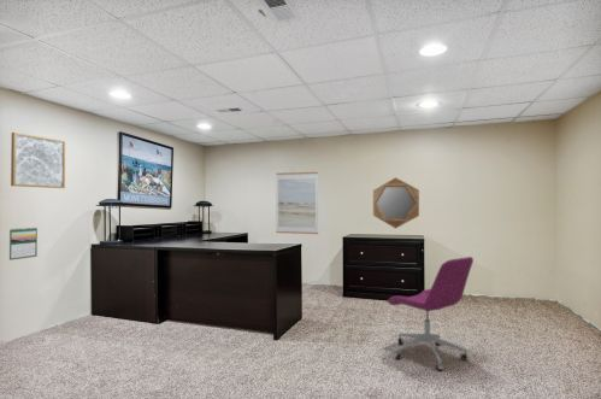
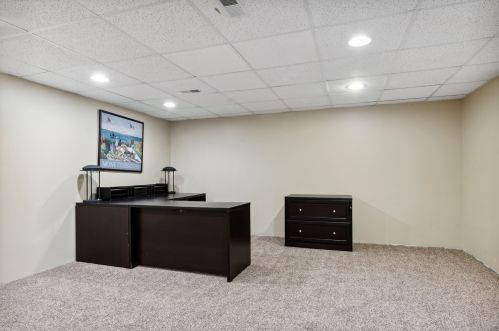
- calendar [8,227,39,262]
- wall art [10,131,66,189]
- office chair [387,256,475,371]
- wall art [275,171,319,235]
- home mirror [372,176,420,230]
